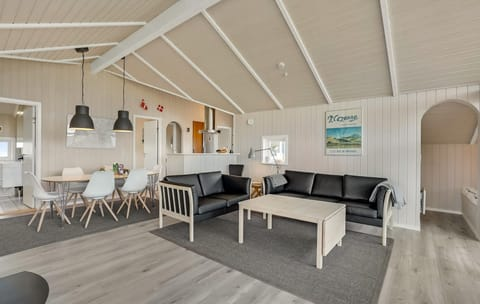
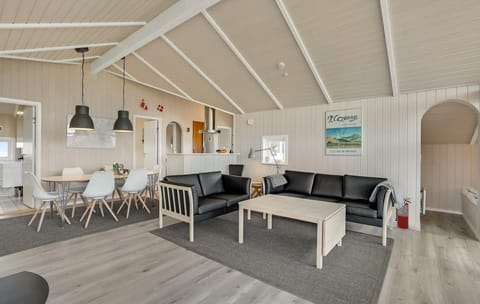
+ fire extinguisher [394,197,412,230]
